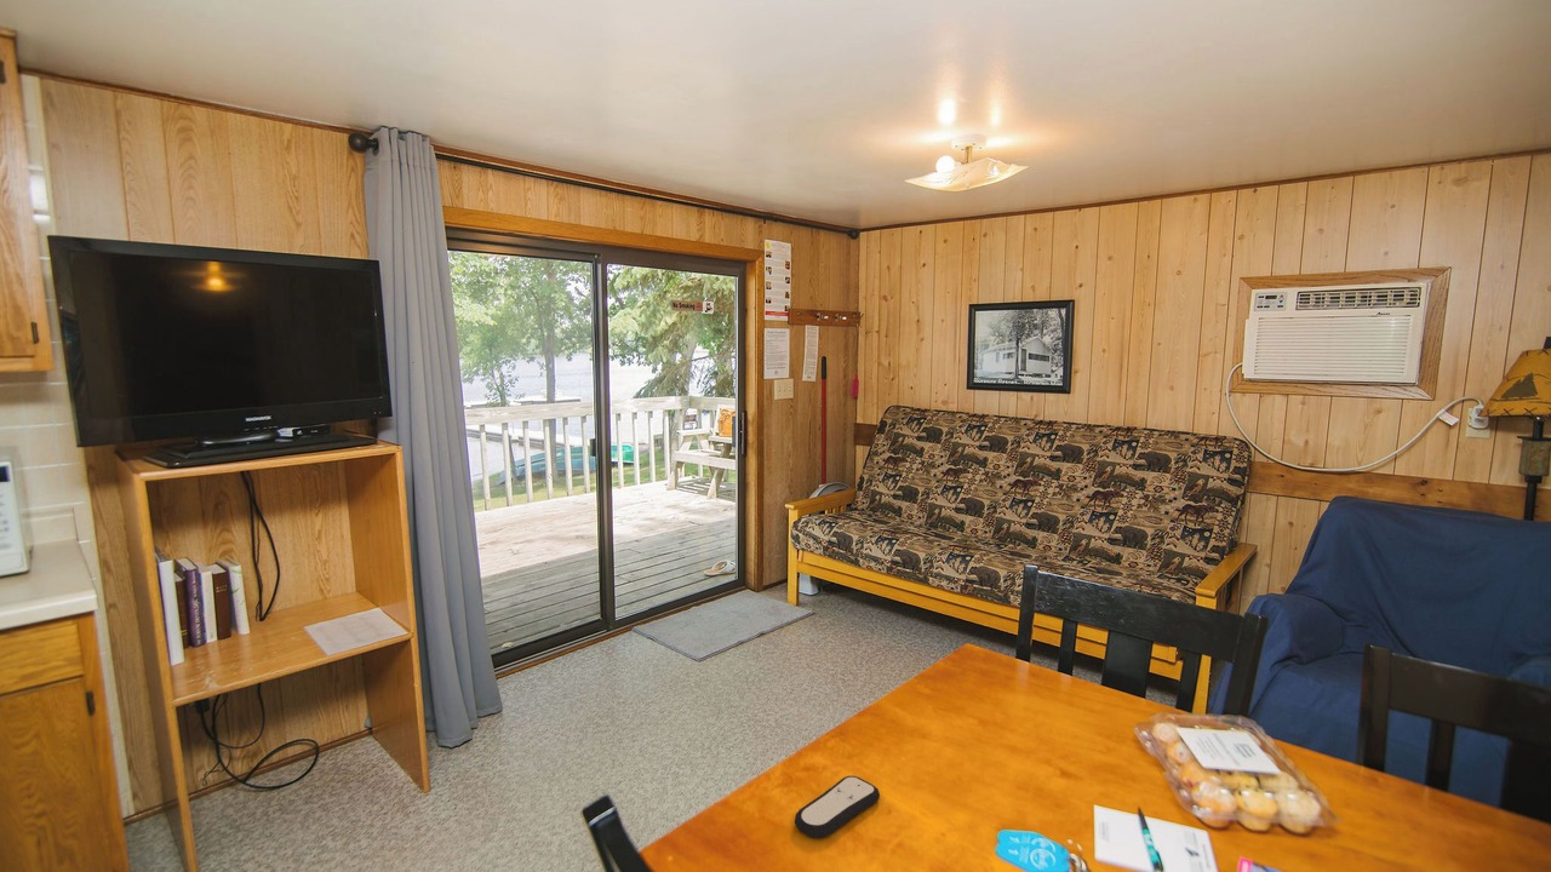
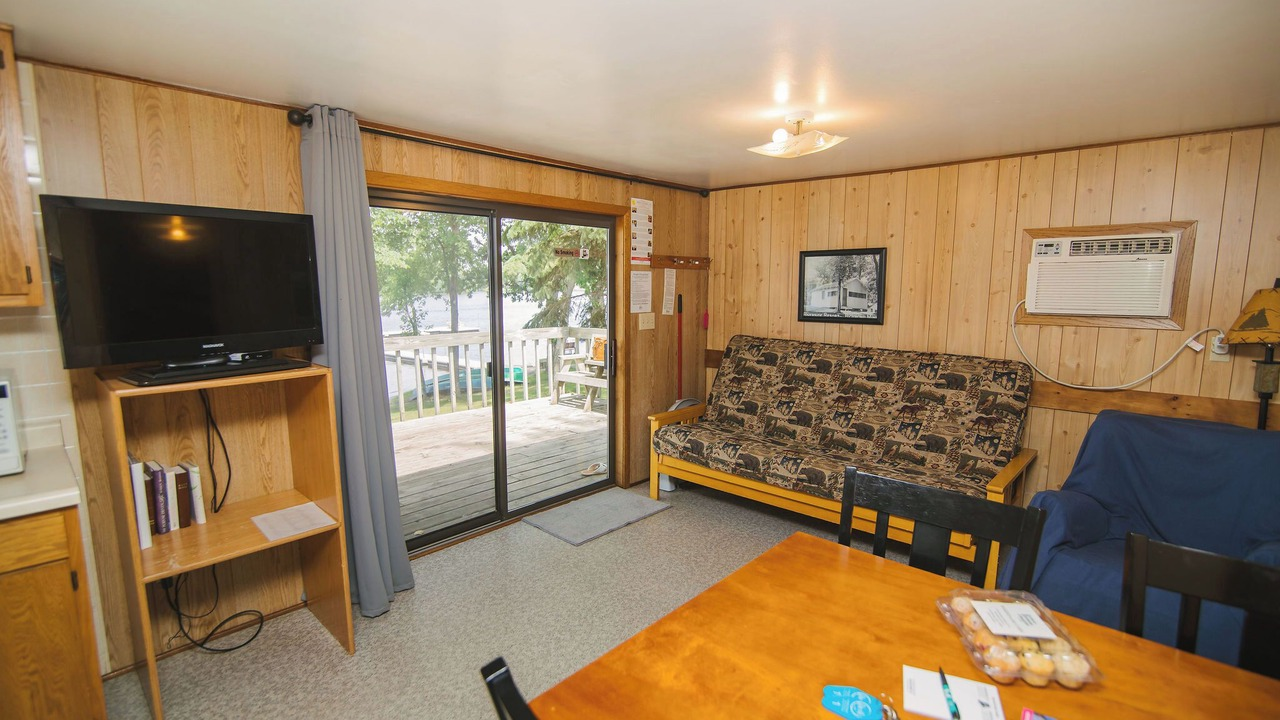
- remote control [794,775,881,839]
